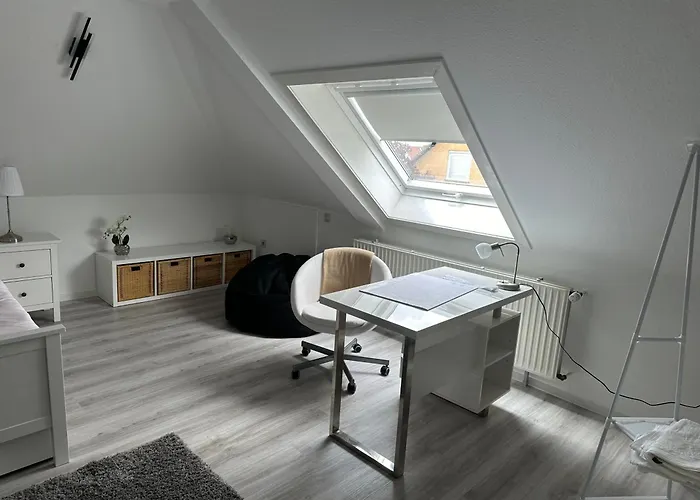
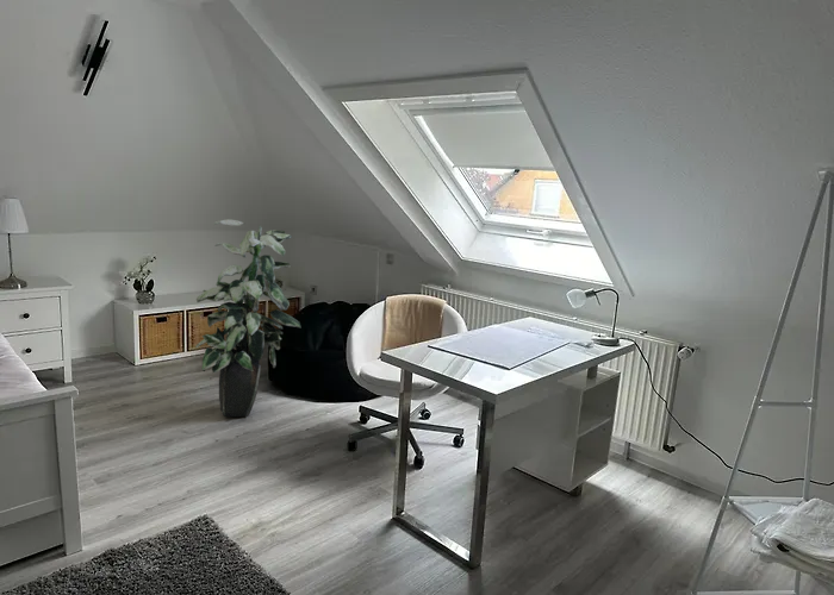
+ indoor plant [194,218,303,418]
